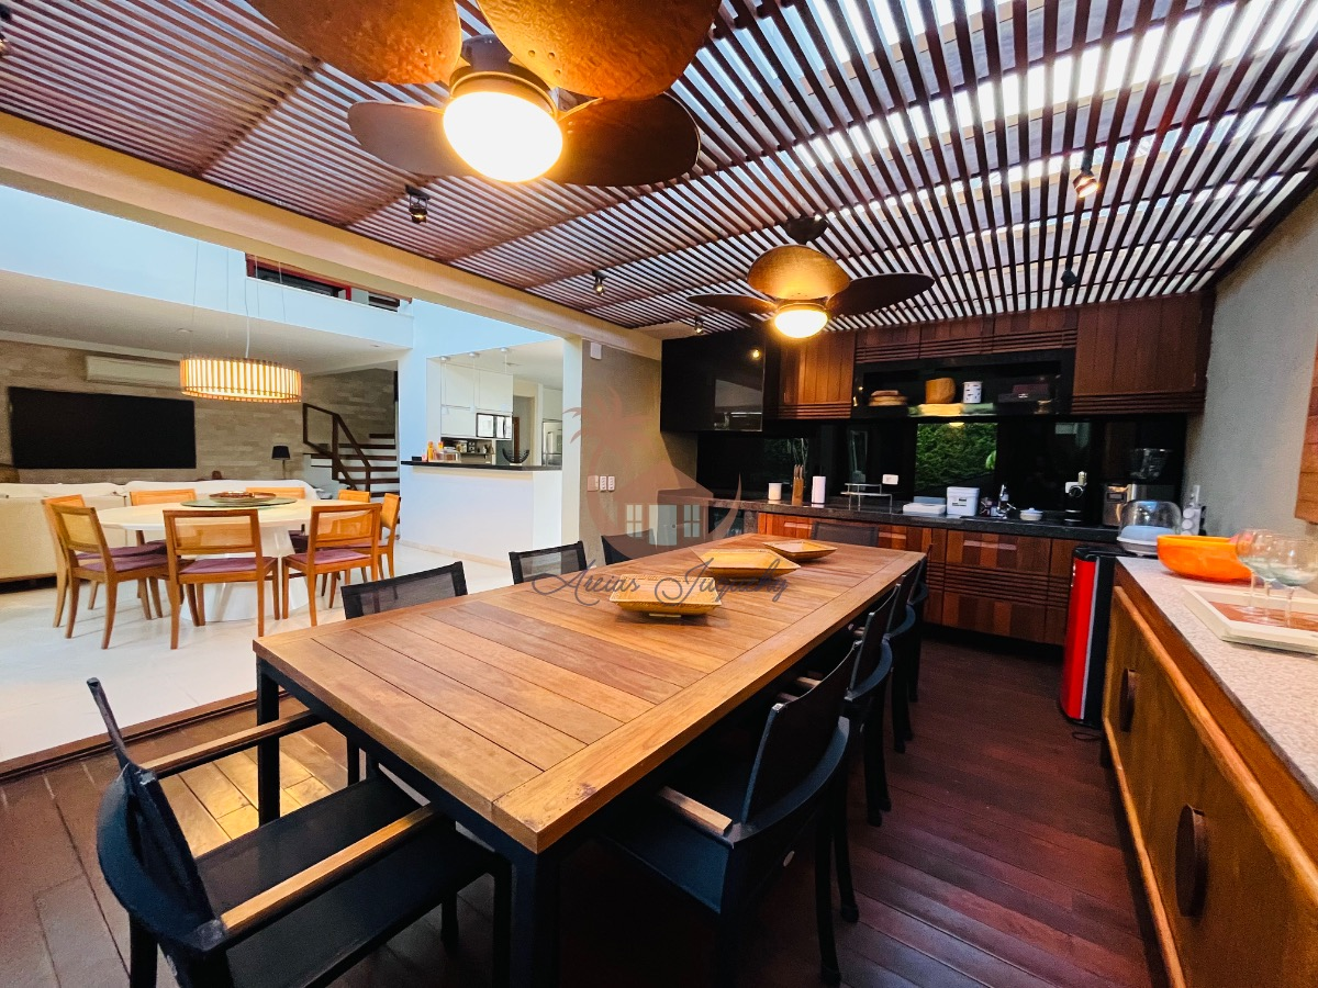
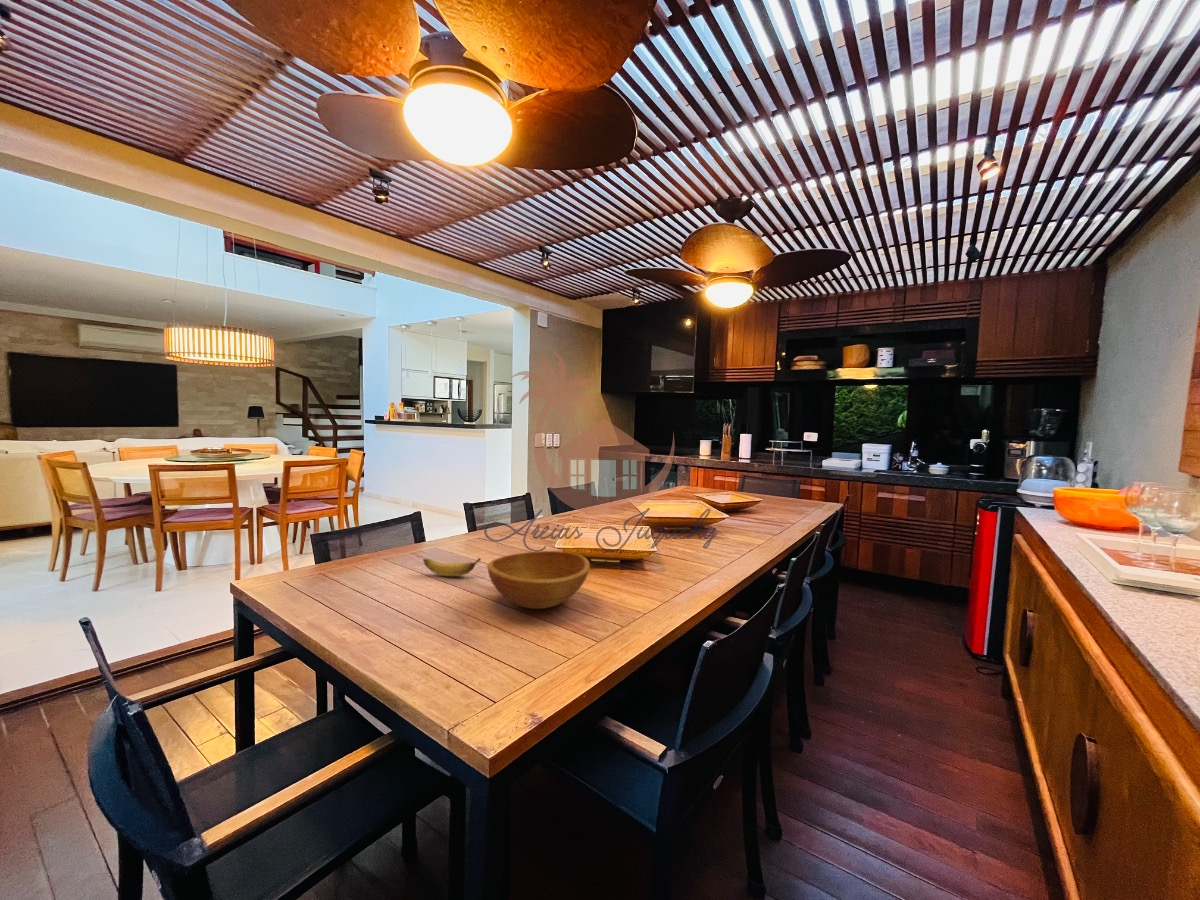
+ wooden bowl [486,550,591,610]
+ banana [422,557,482,577]
